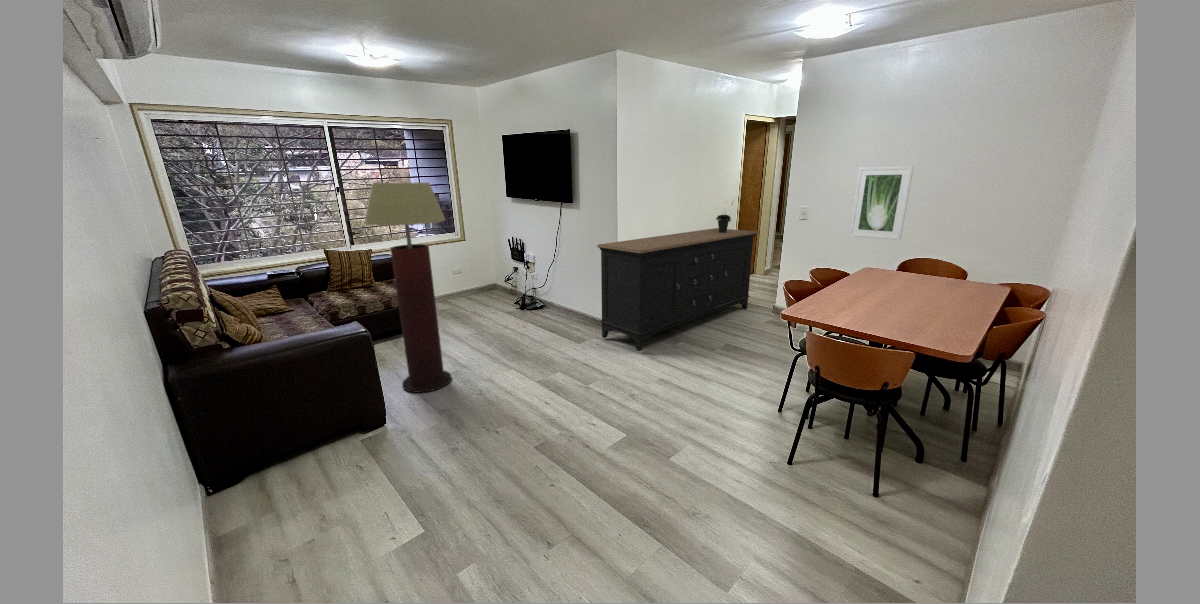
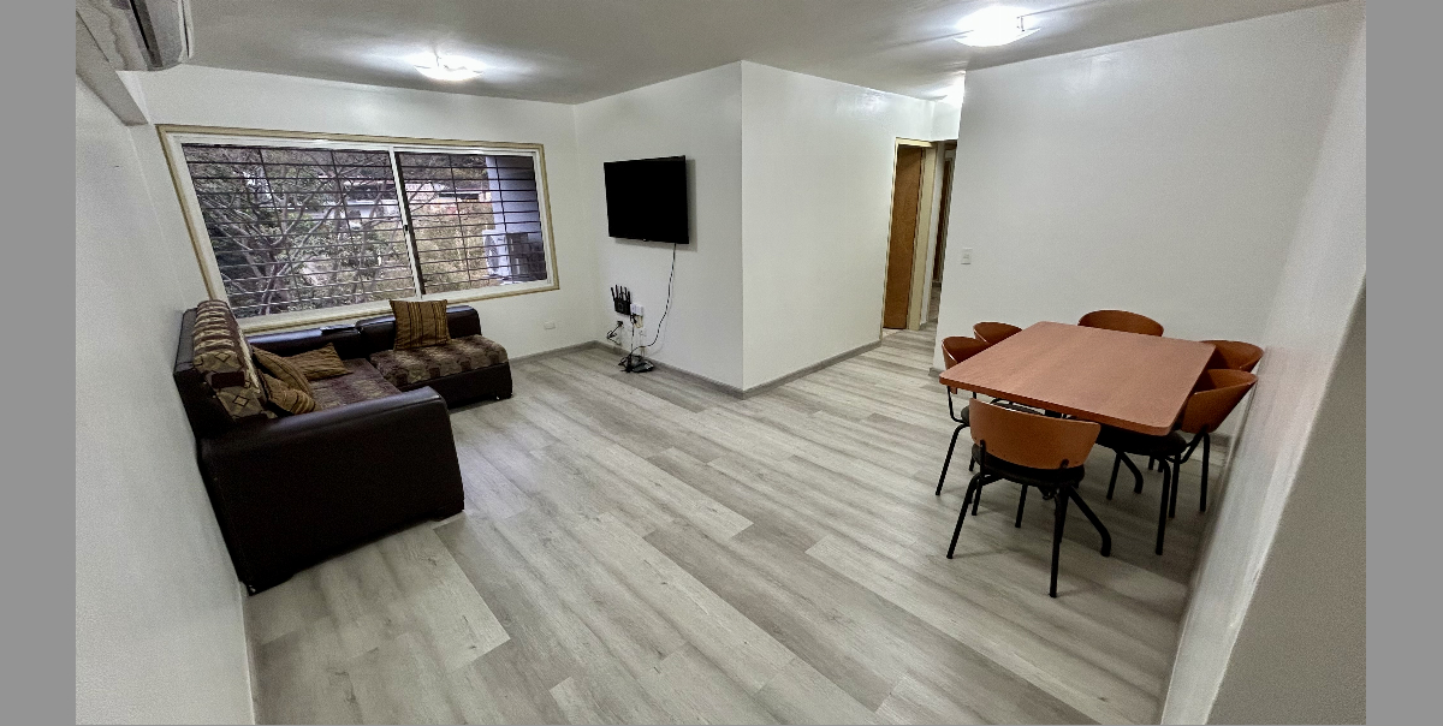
- potted plant [715,199,735,233]
- floor lamp [364,181,453,394]
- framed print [848,165,915,241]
- sideboard [596,227,760,352]
